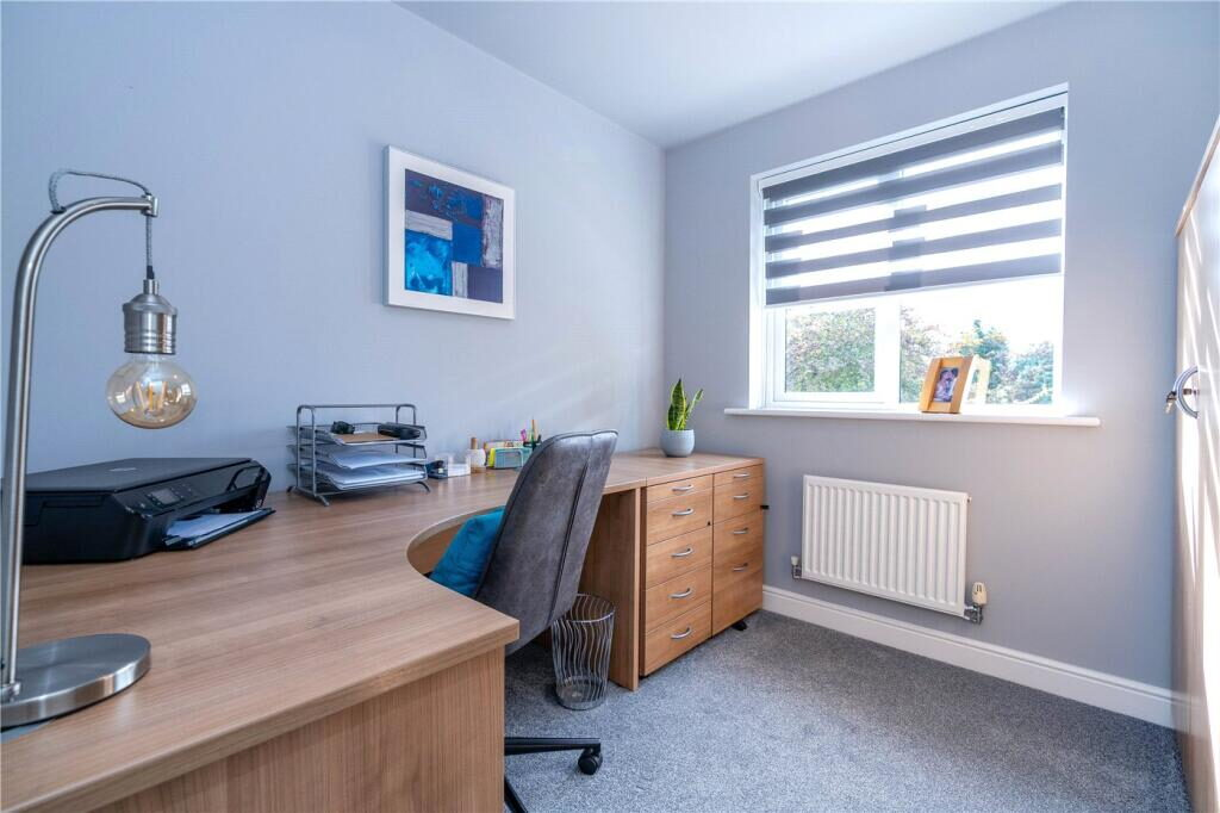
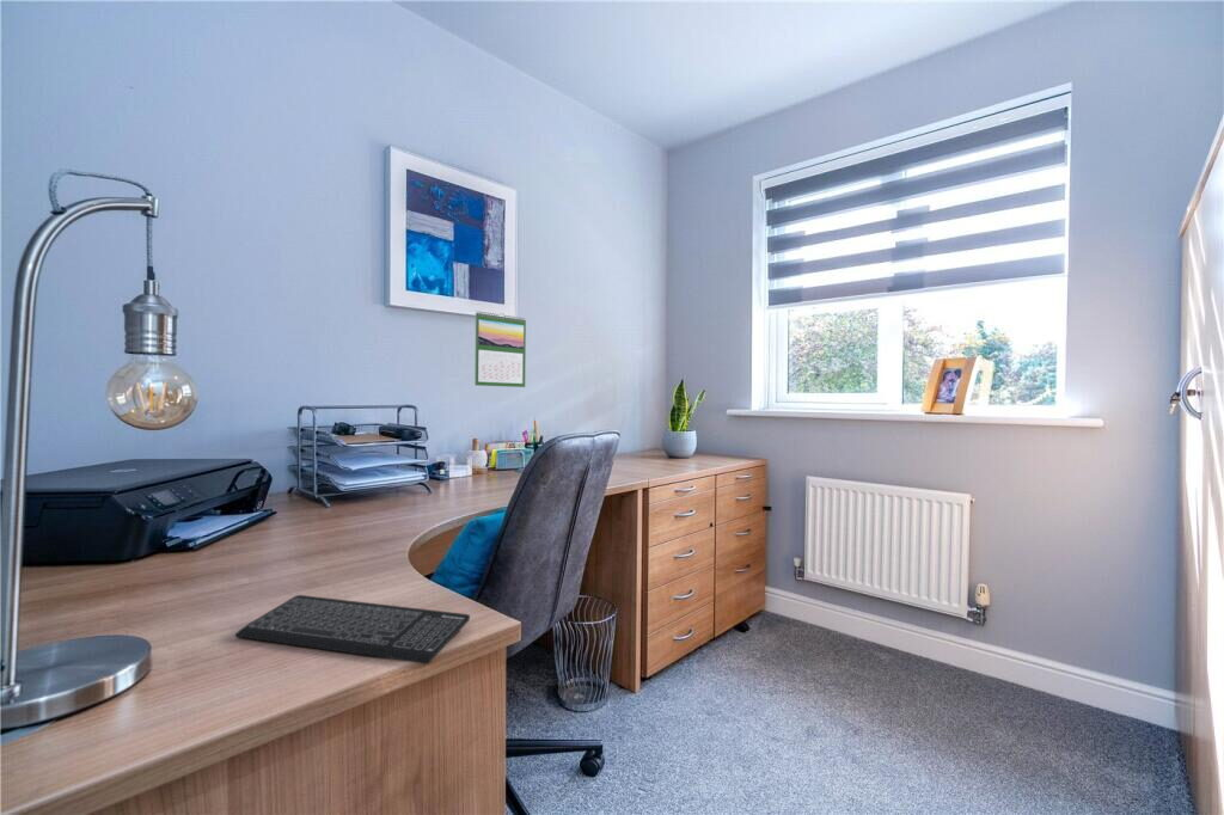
+ calendar [473,310,527,388]
+ keyboard [234,594,471,666]
